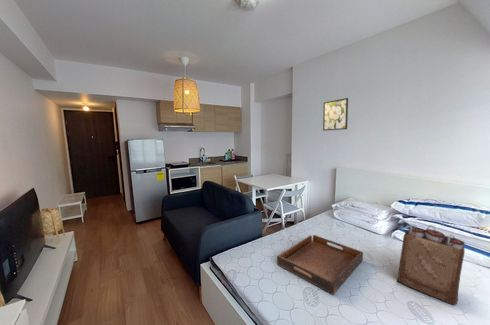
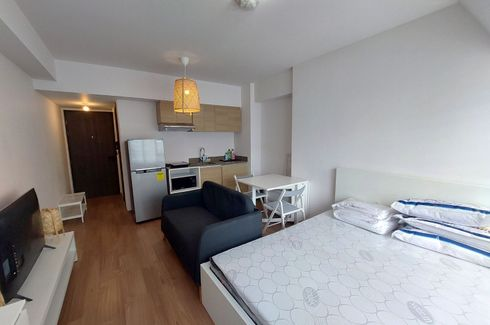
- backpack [397,223,466,306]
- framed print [322,97,349,132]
- serving tray [276,234,364,296]
